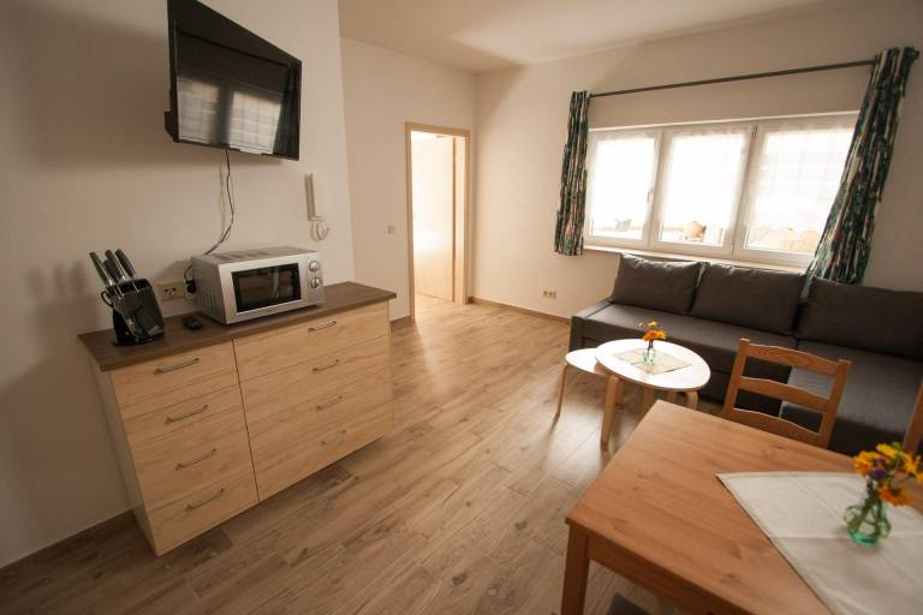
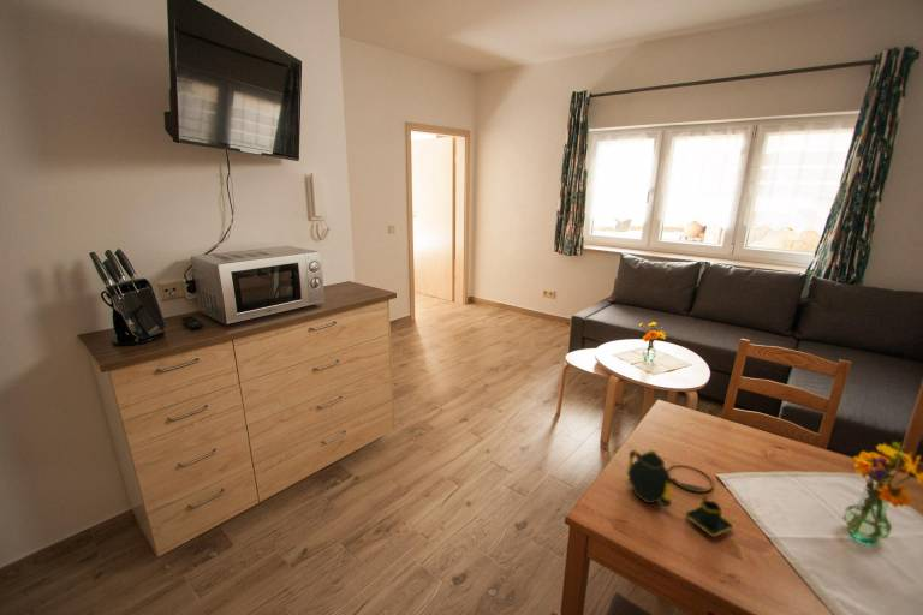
+ teapot [626,448,736,538]
